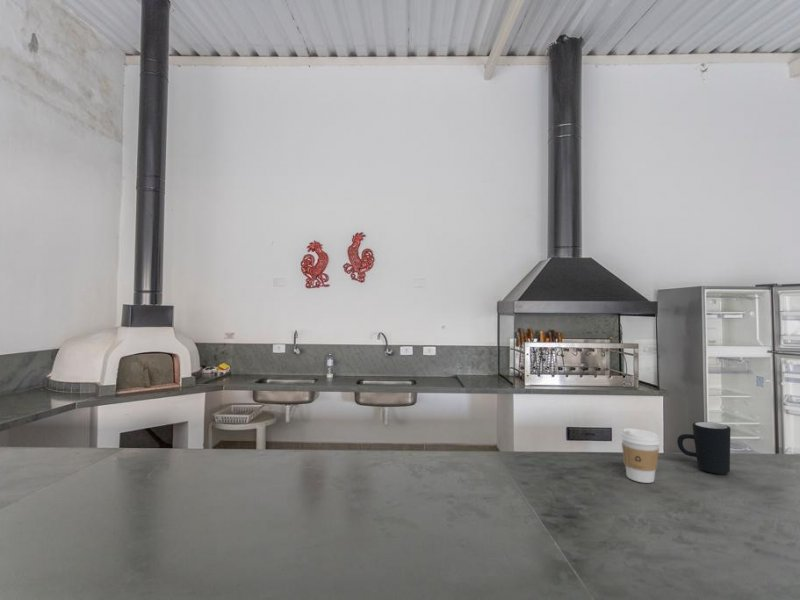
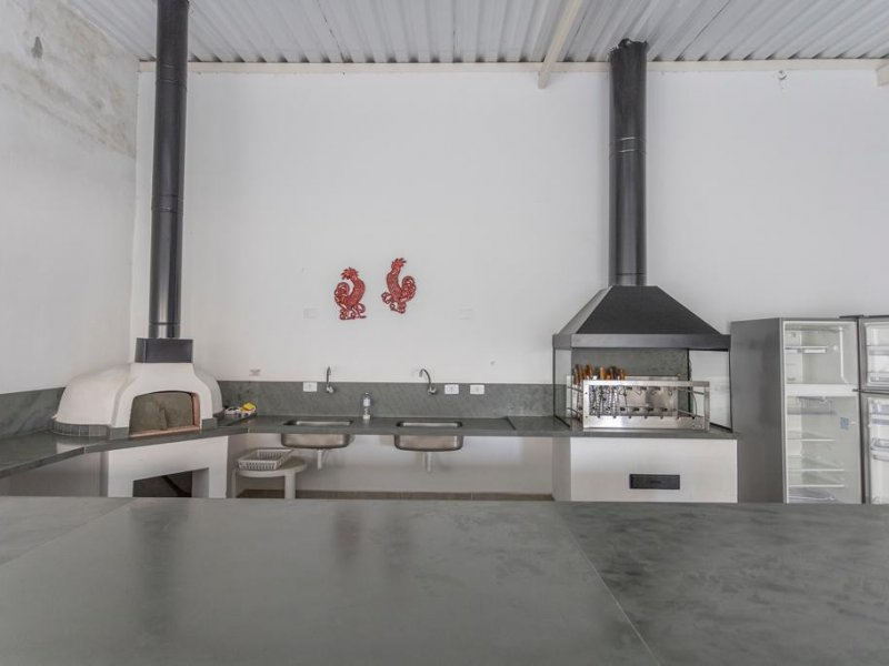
- coffee cup [620,427,661,484]
- mug [676,421,731,475]
